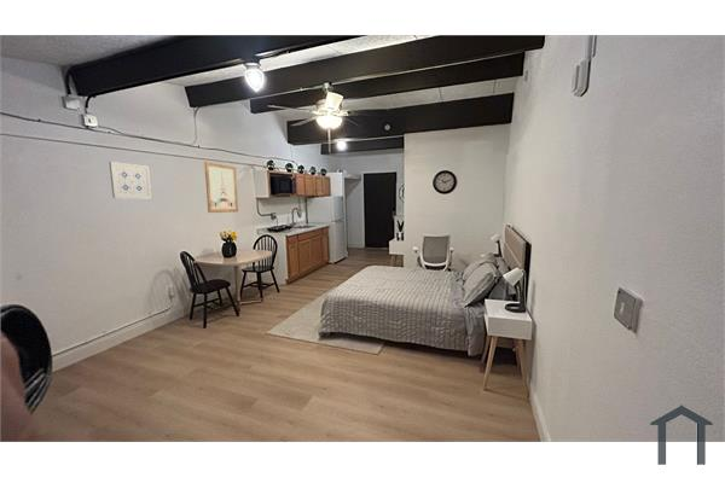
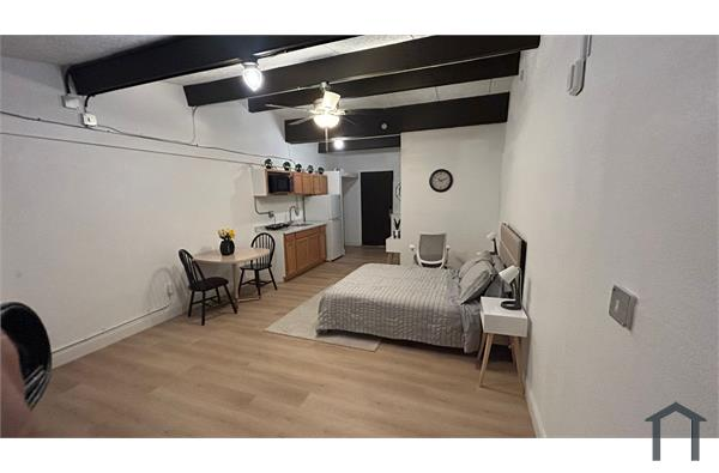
- wall art [203,161,239,214]
- wall art [108,161,152,199]
